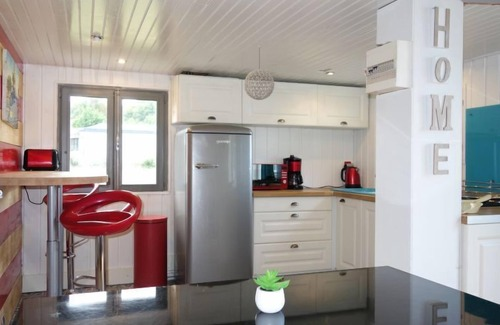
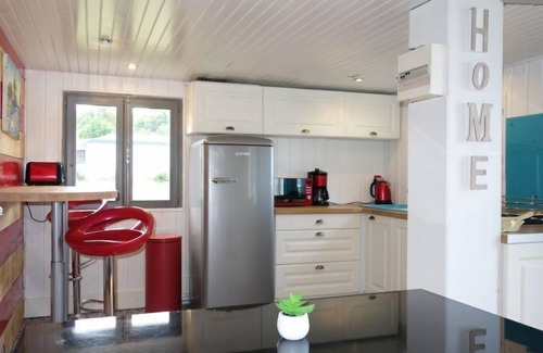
- pendant light [243,45,275,101]
